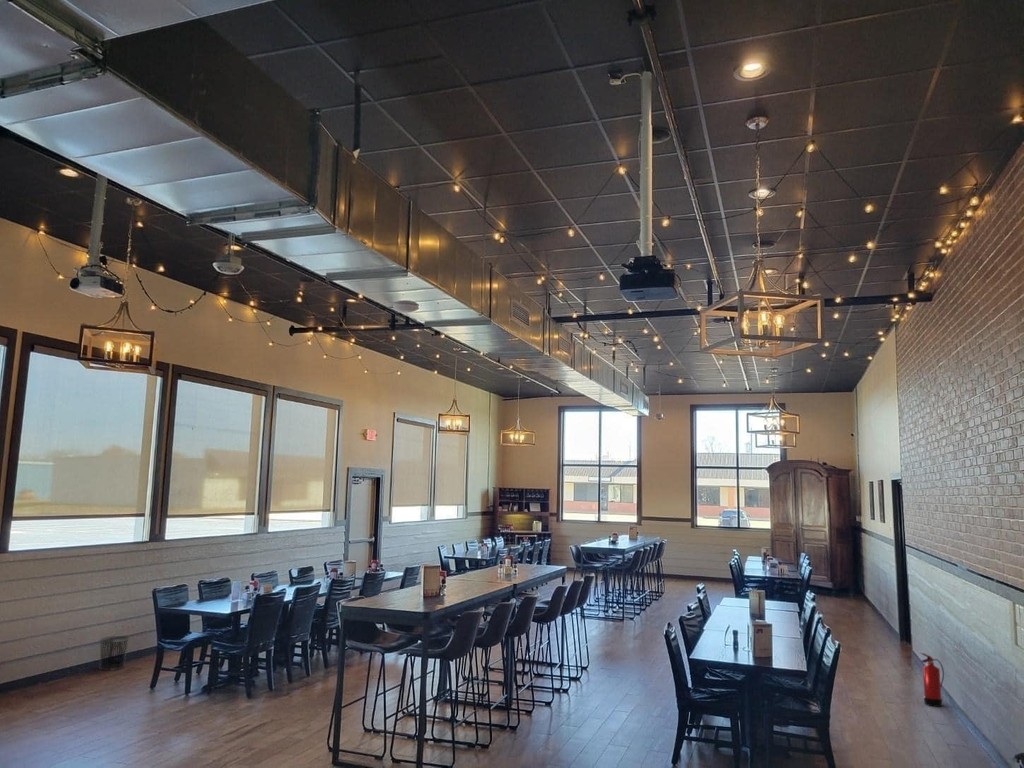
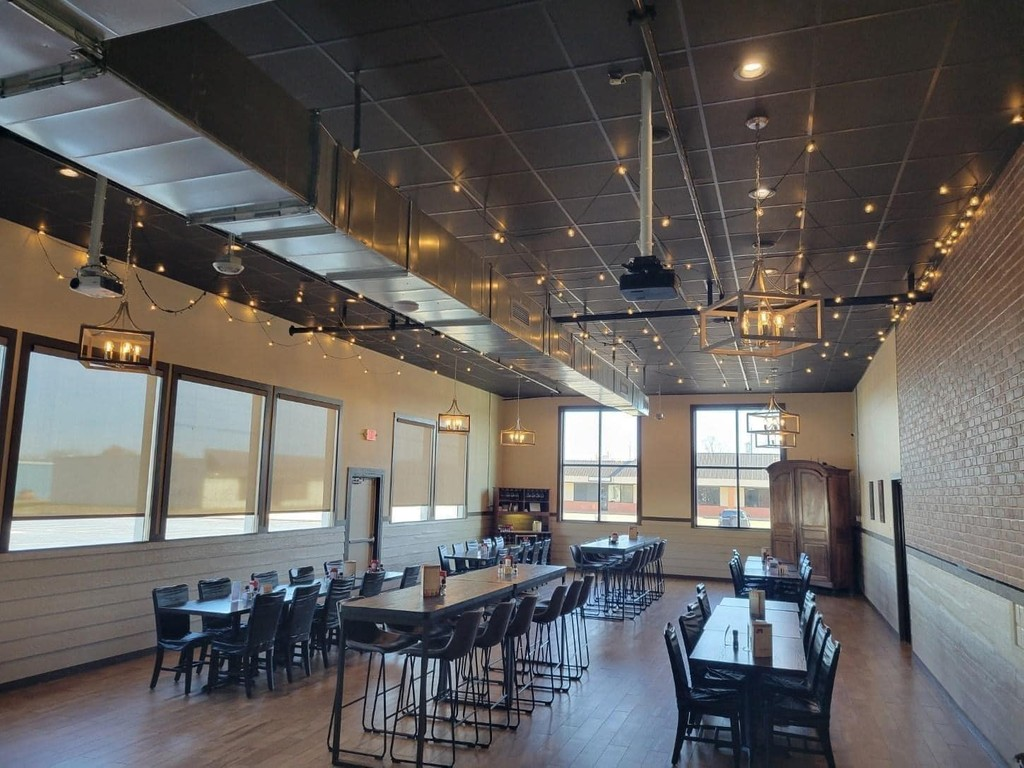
- waste bin [98,635,130,672]
- fire extinguisher [920,652,945,708]
